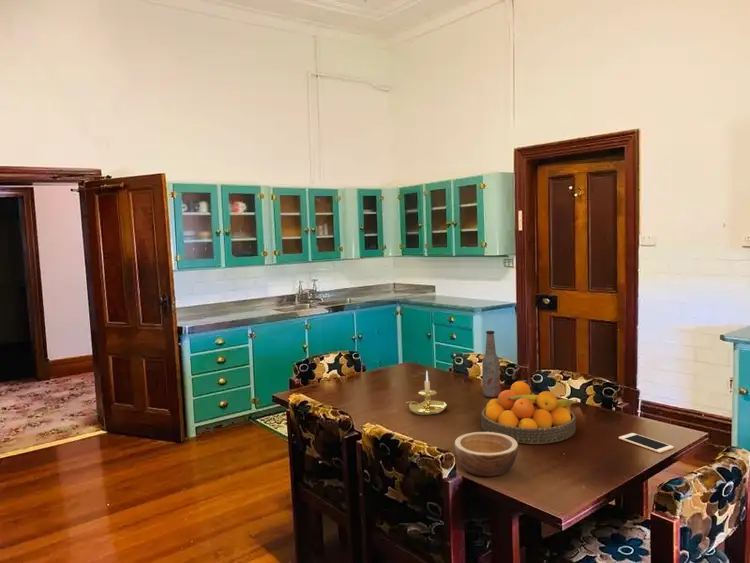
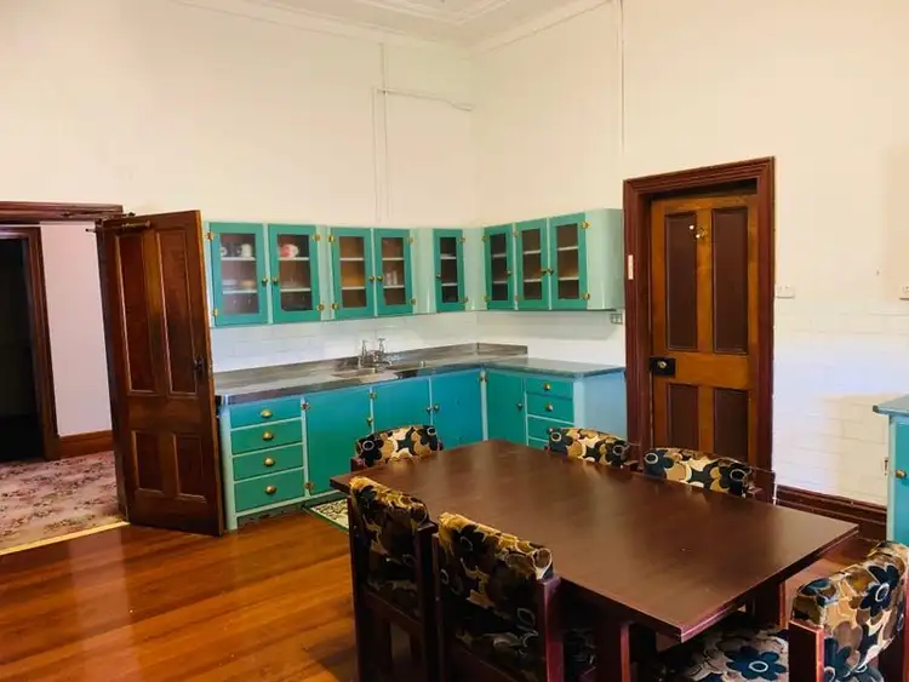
- bottle [481,330,501,398]
- bowl [454,431,519,478]
- cell phone [618,432,675,454]
- candle holder [405,370,448,416]
- fruit bowl [480,380,579,445]
